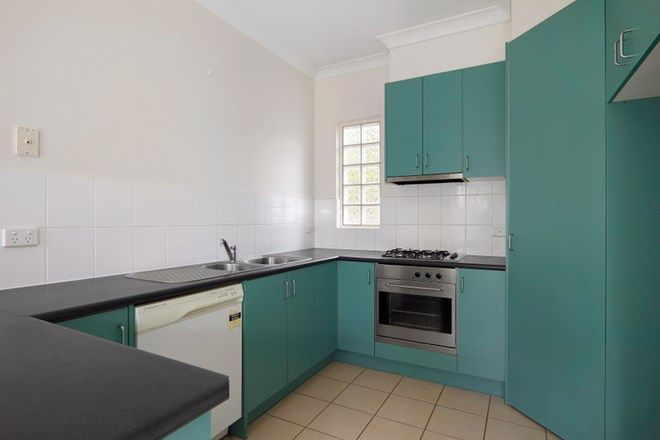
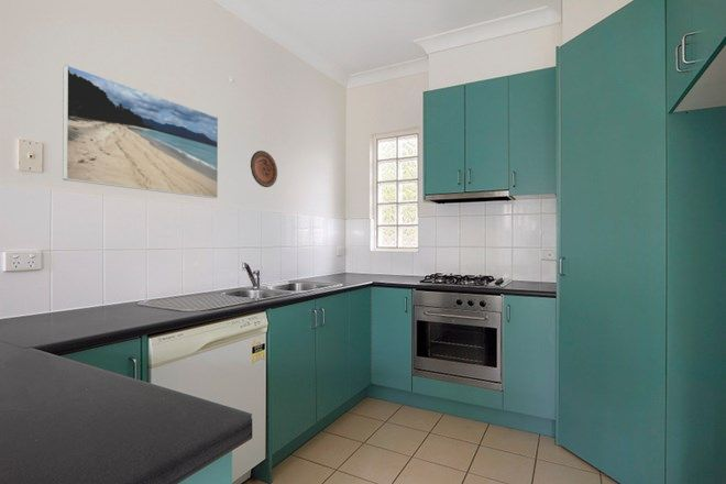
+ decorative plate [250,150,278,188]
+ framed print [62,64,219,199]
